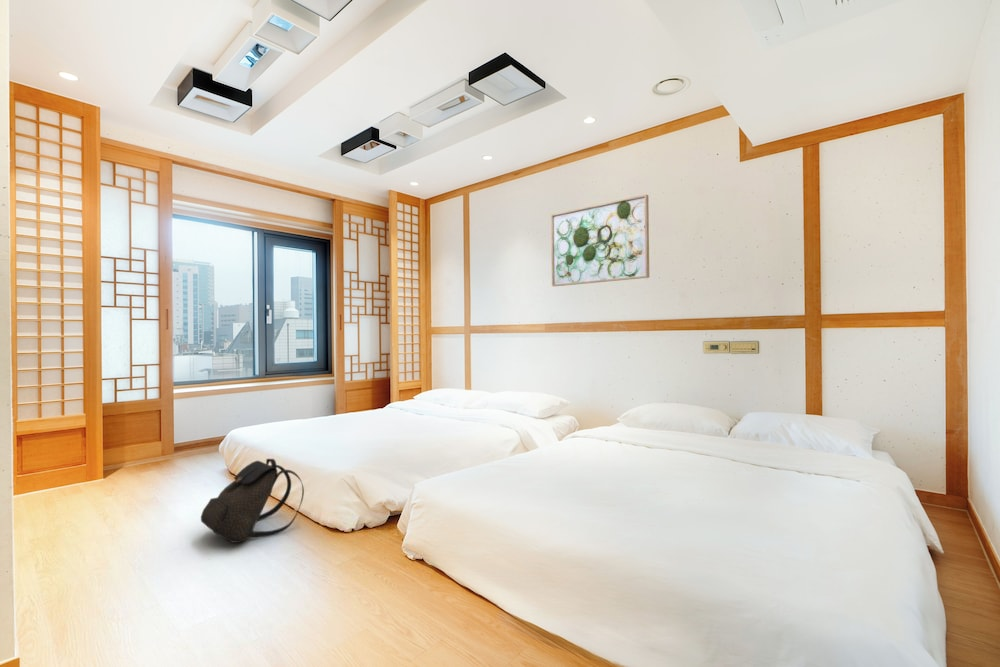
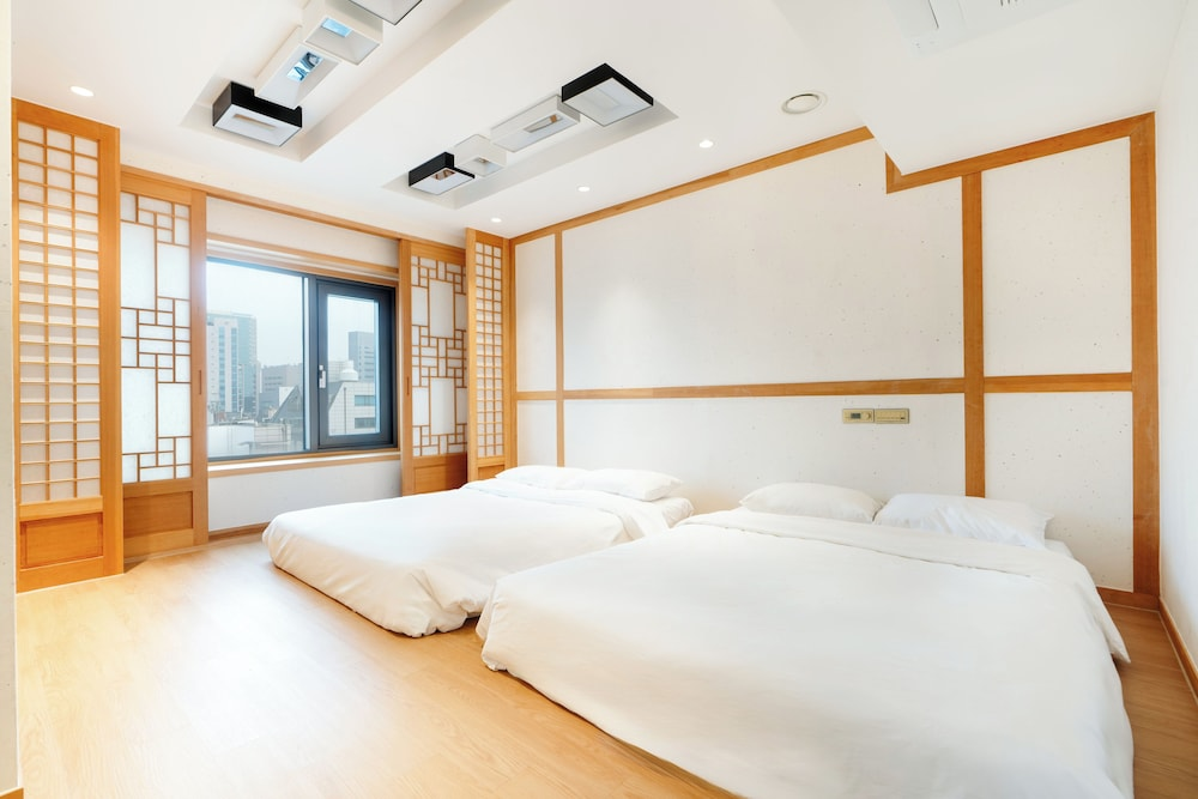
- backpack [200,458,305,544]
- wall art [550,193,650,287]
